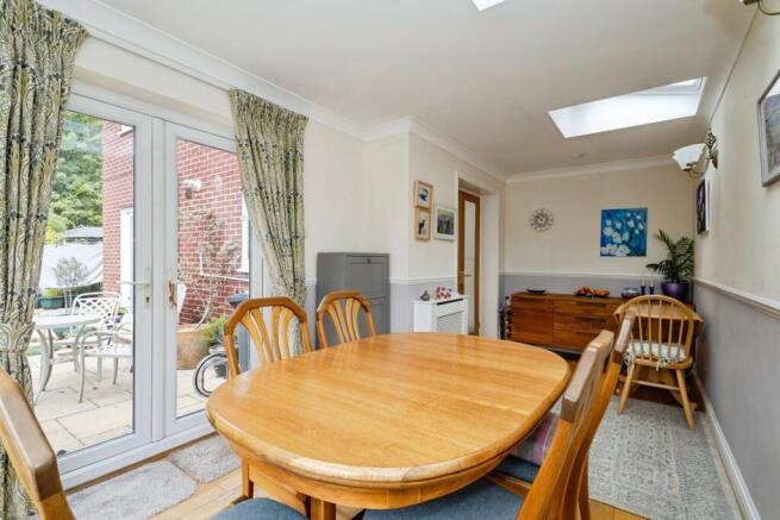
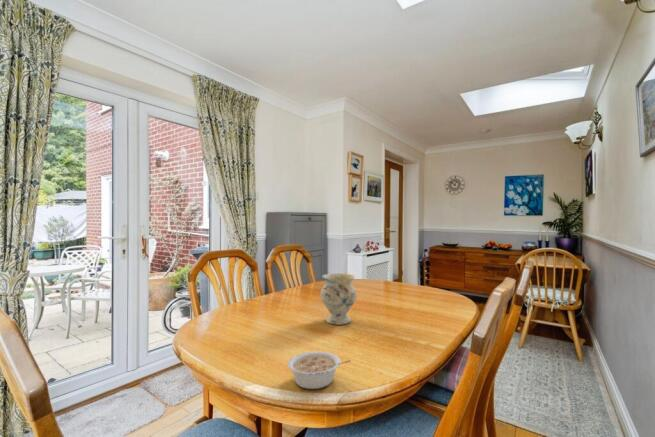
+ vase [320,272,358,326]
+ legume [286,350,352,390]
